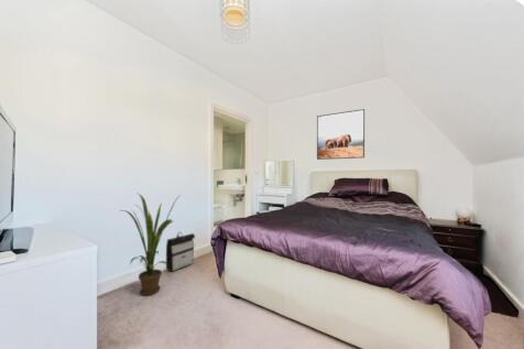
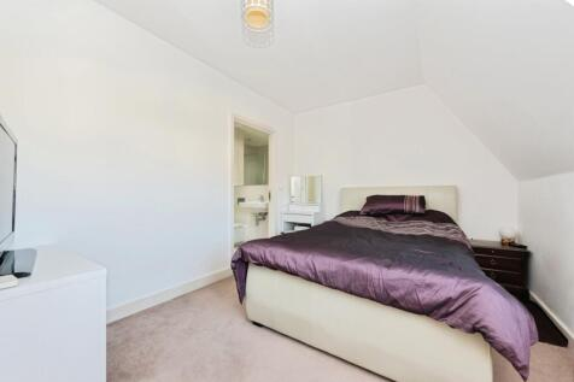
- house plant [120,192,182,296]
- backpack [165,231,196,273]
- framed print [316,108,365,161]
